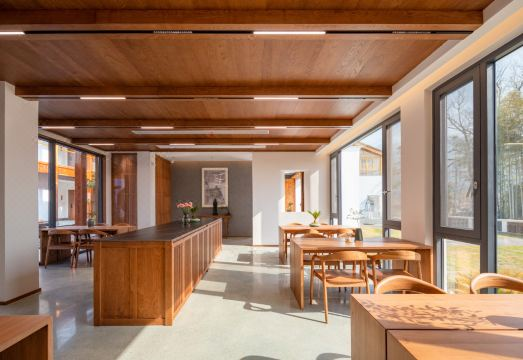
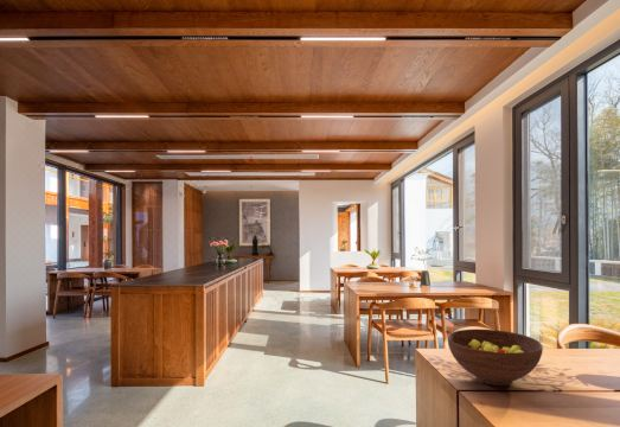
+ fruit bowl [447,329,544,387]
